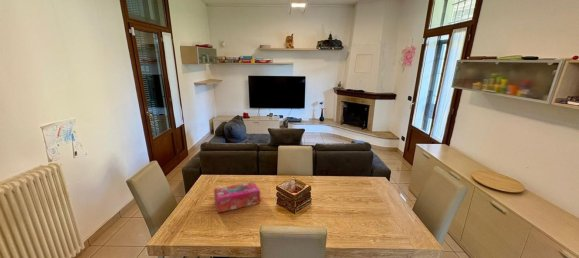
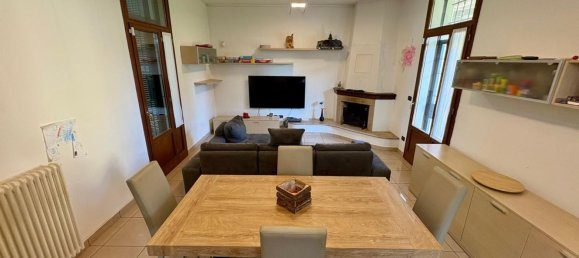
- tissue box [213,181,261,214]
